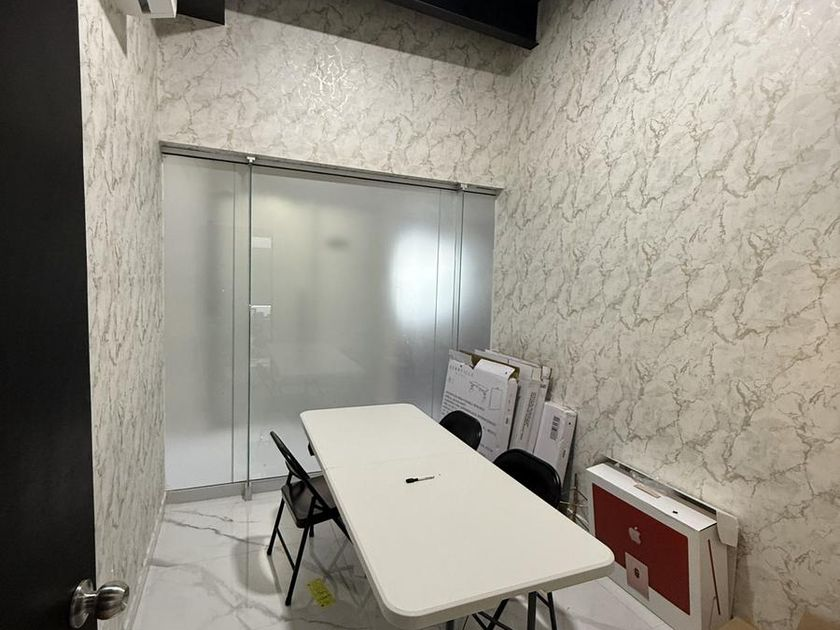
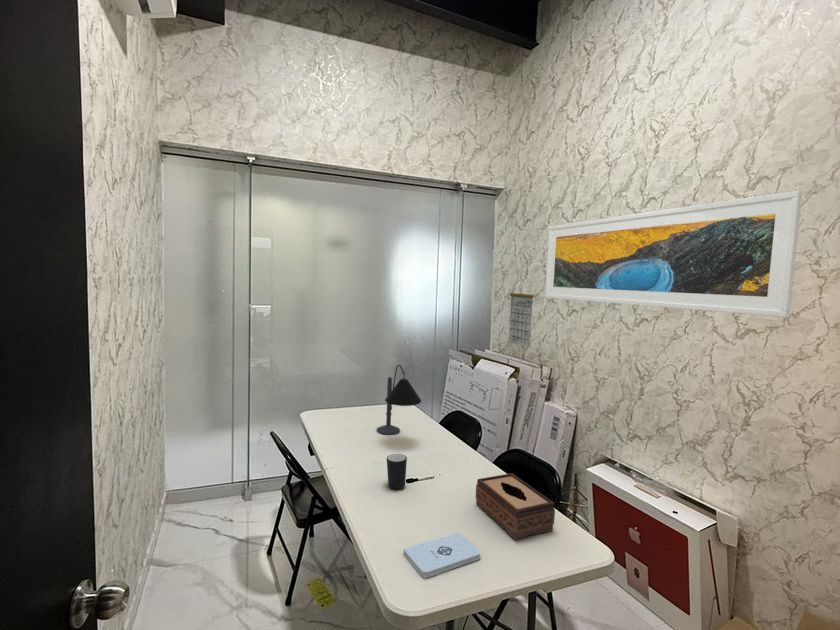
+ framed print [544,190,803,318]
+ mug [386,453,408,490]
+ tissue box [475,472,556,541]
+ notepad [402,531,481,579]
+ desk lamp [376,364,422,436]
+ calendar [508,287,535,349]
